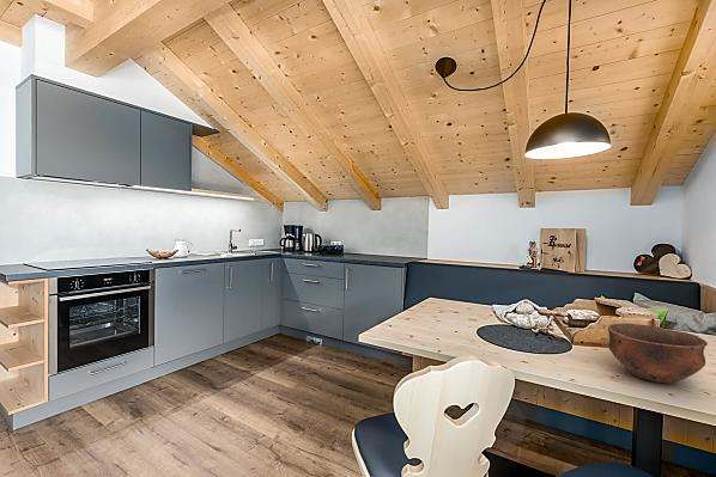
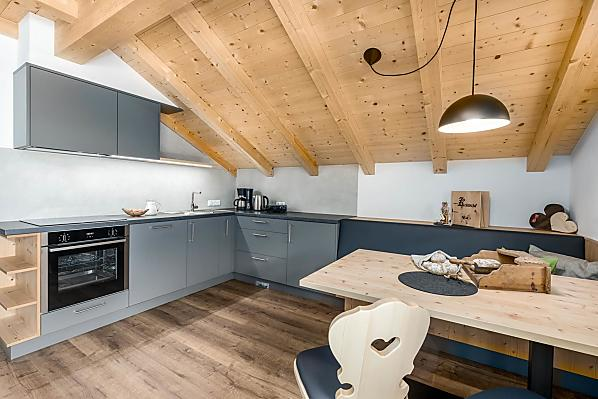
- bowl [607,323,709,385]
